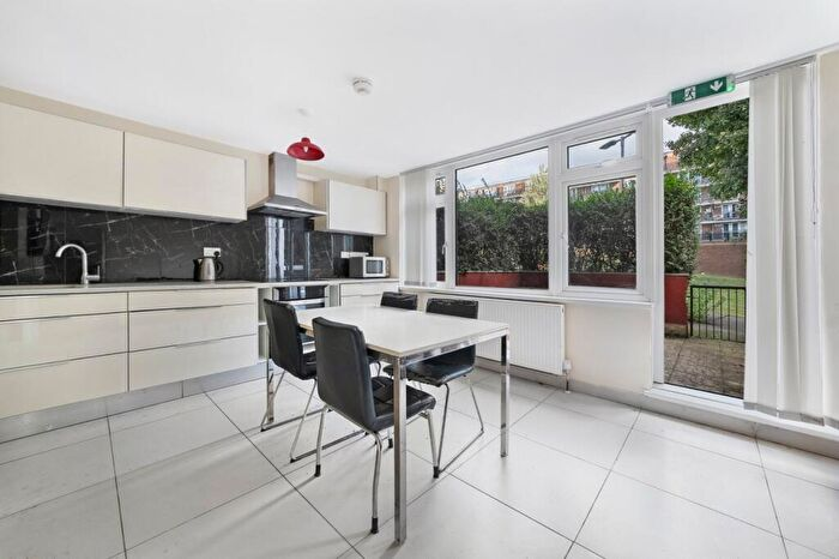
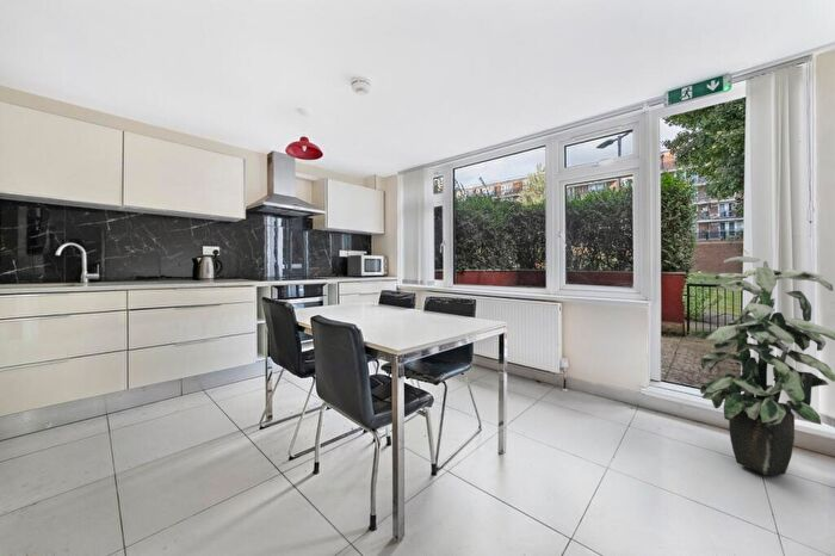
+ indoor plant [687,255,835,476]
